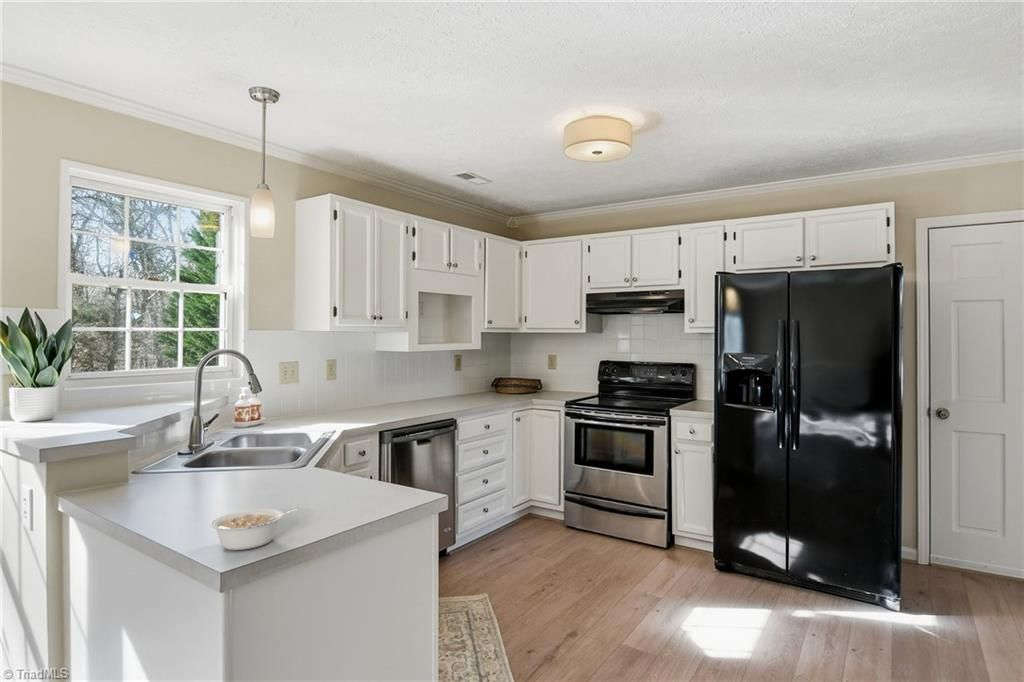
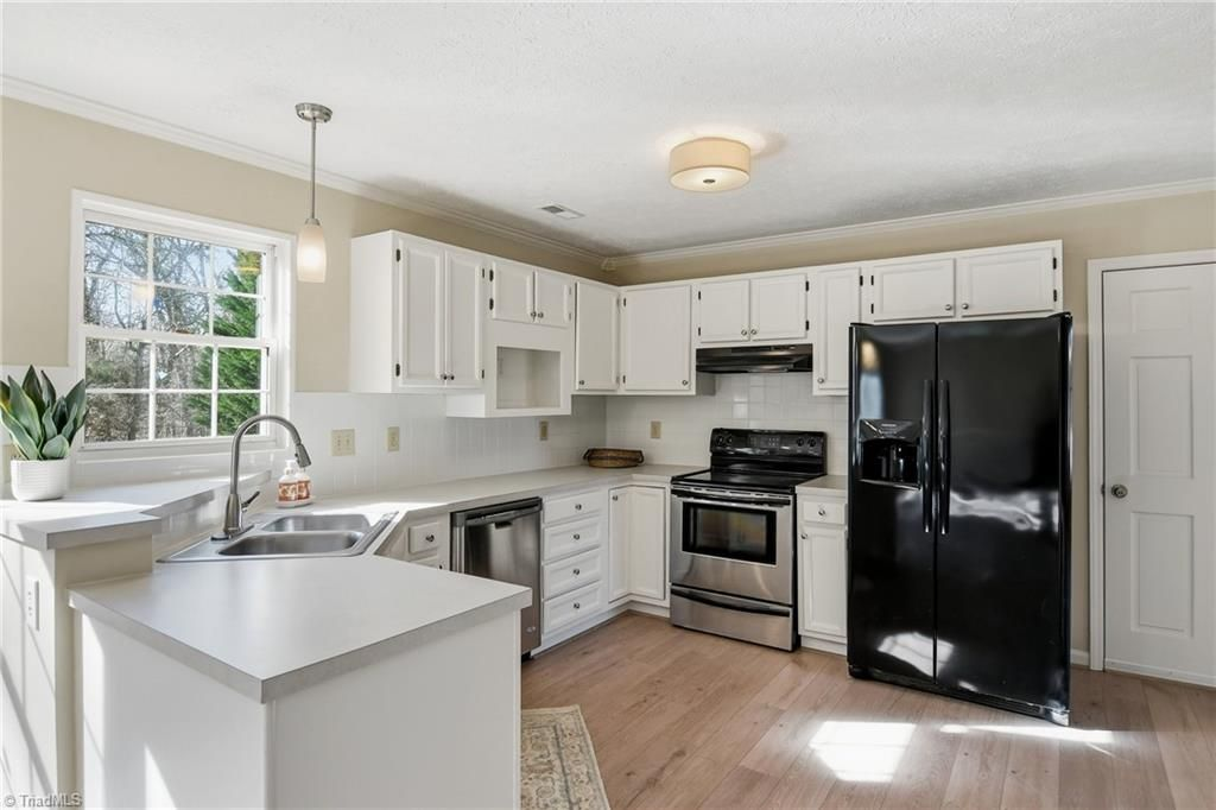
- legume [209,507,299,551]
